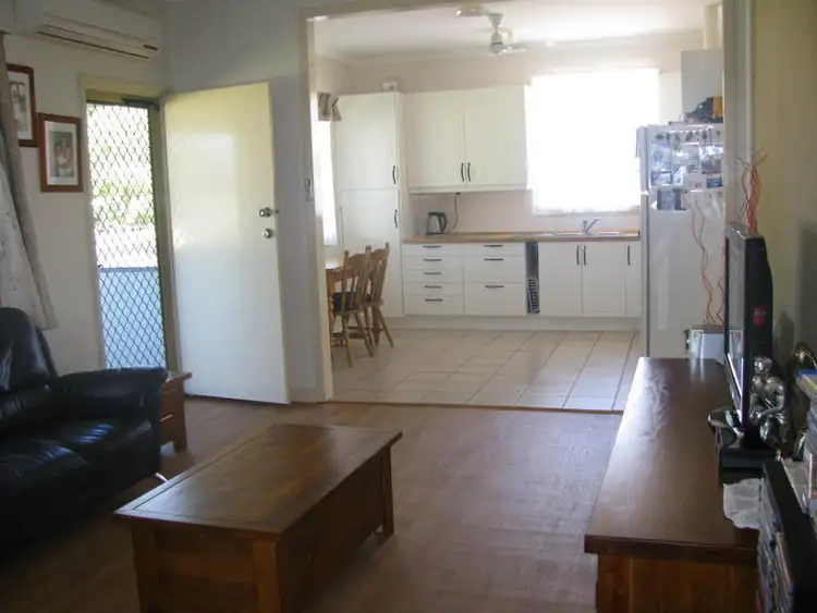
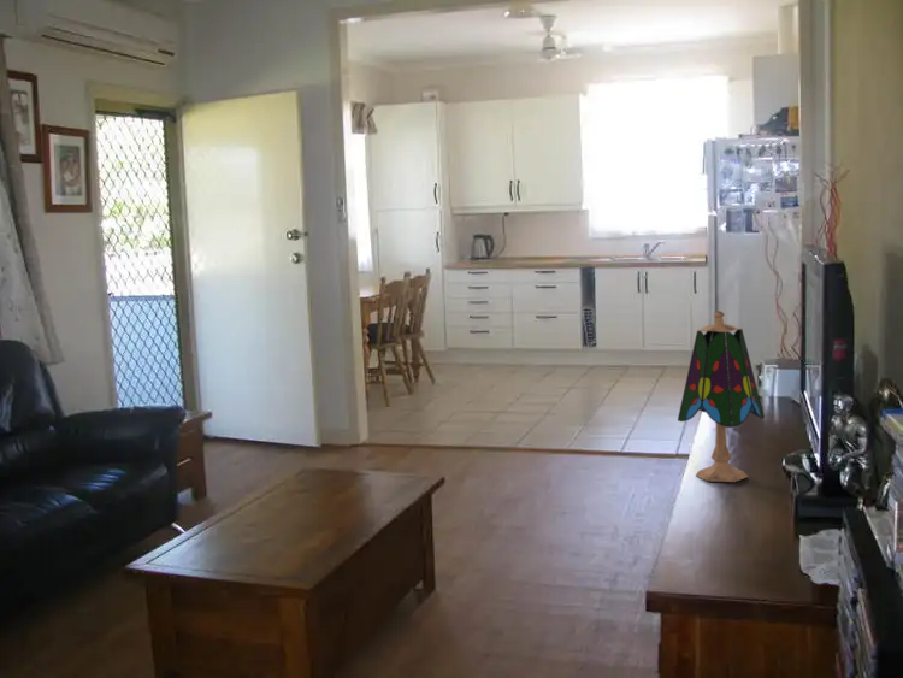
+ table lamp [677,309,766,483]
